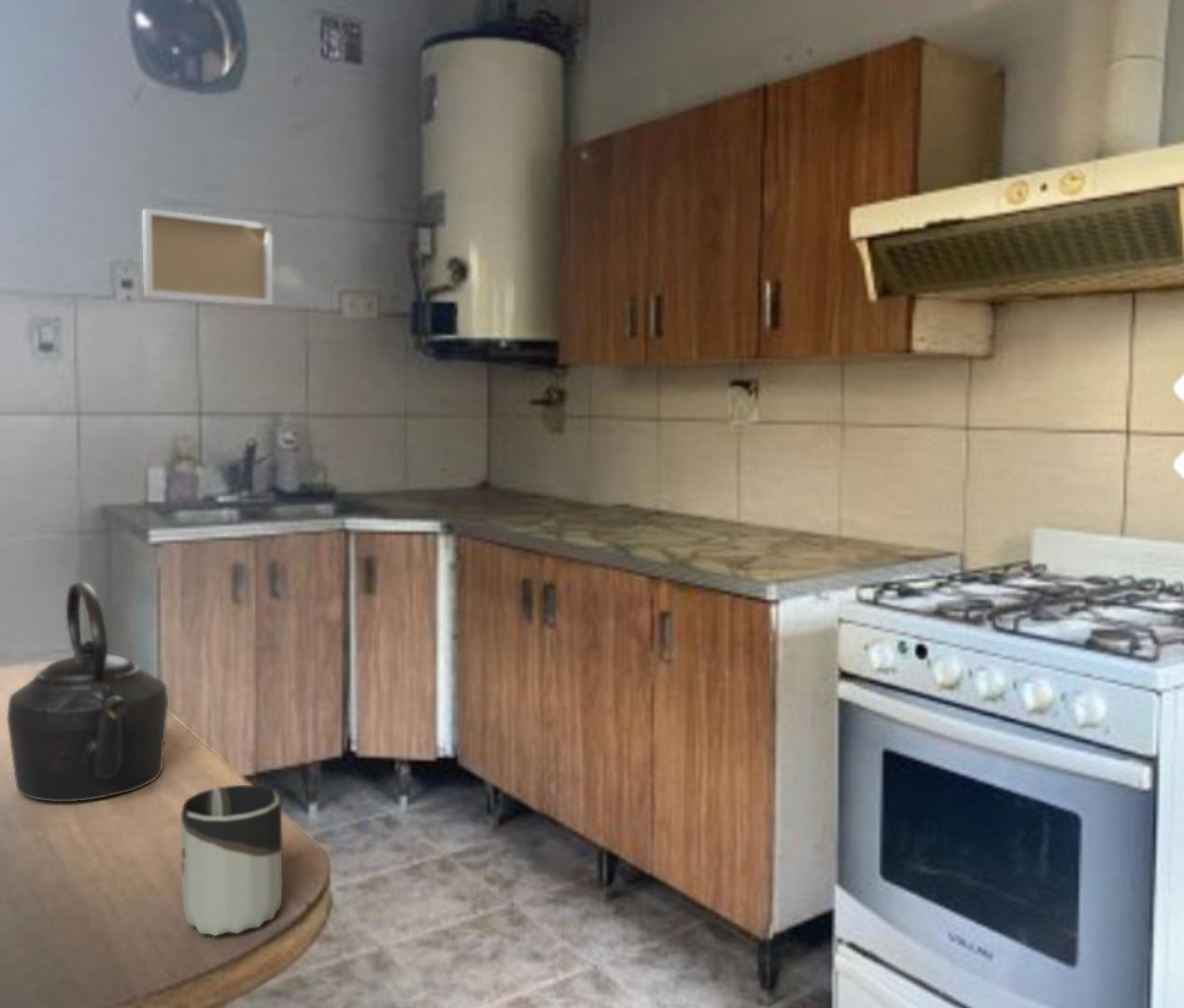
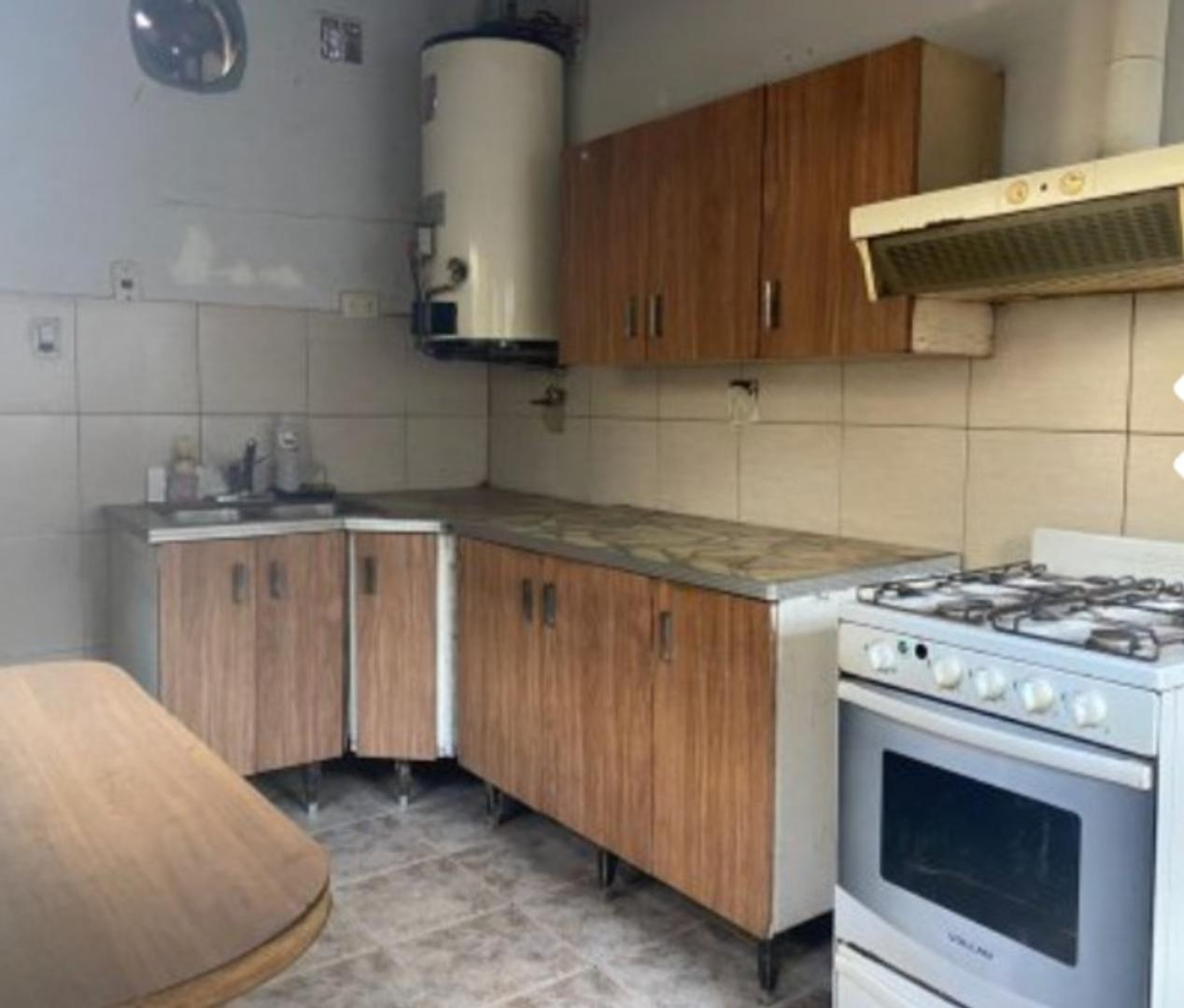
- wall art [141,207,274,306]
- cup [180,784,284,937]
- kettle [7,581,169,803]
